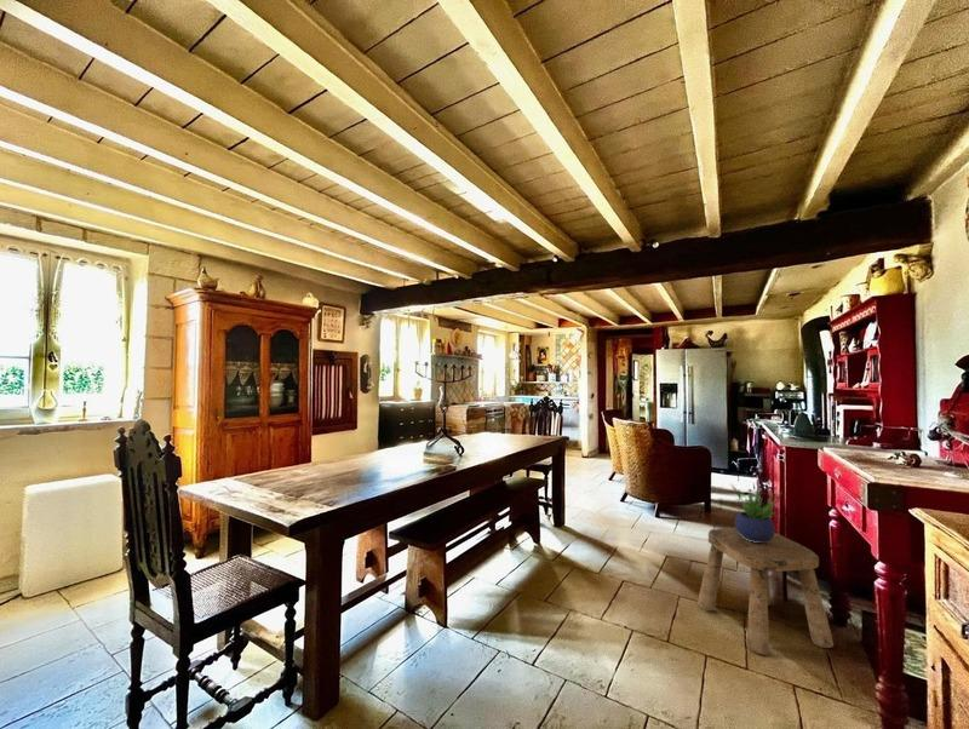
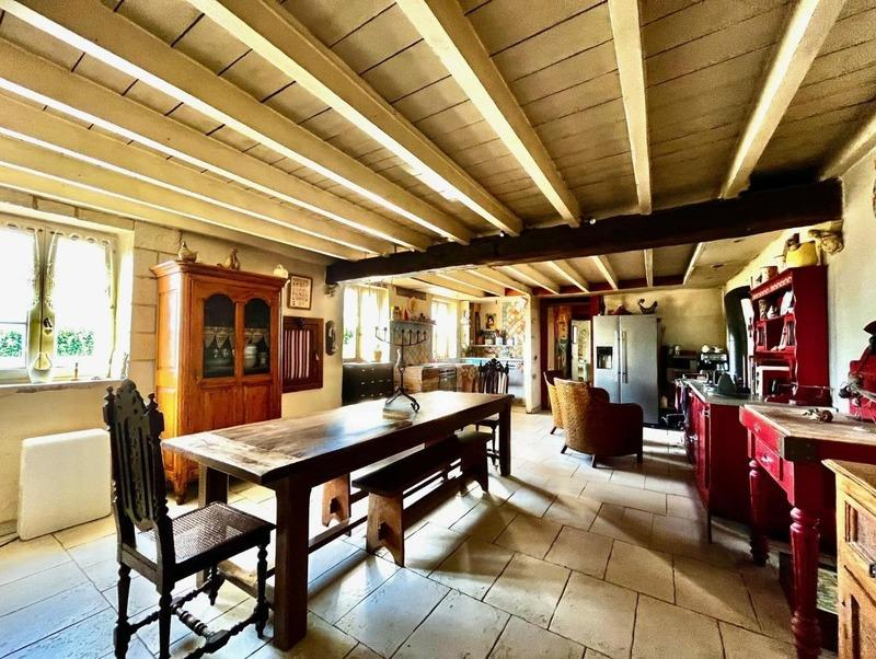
- stool [696,527,835,656]
- potted plant [729,482,784,543]
